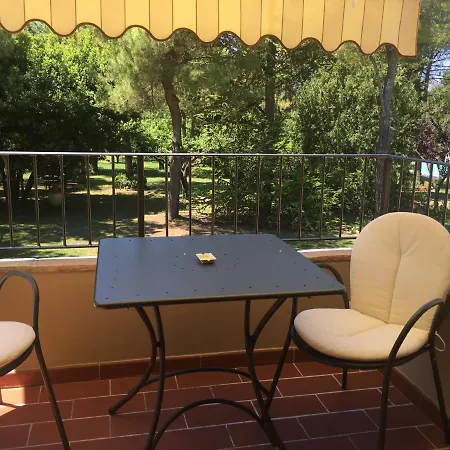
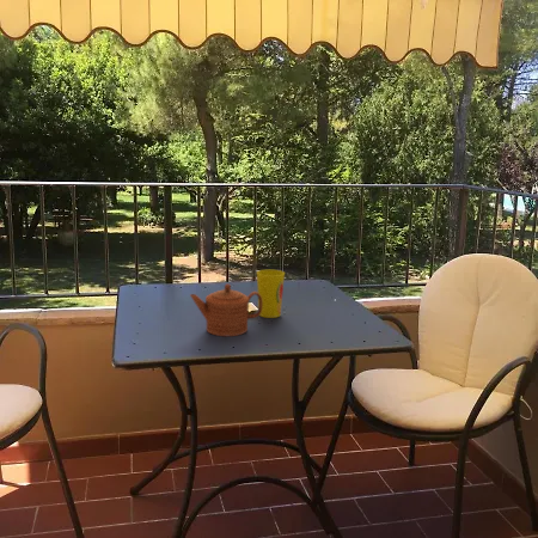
+ cup [256,269,286,319]
+ teapot [189,282,262,337]
